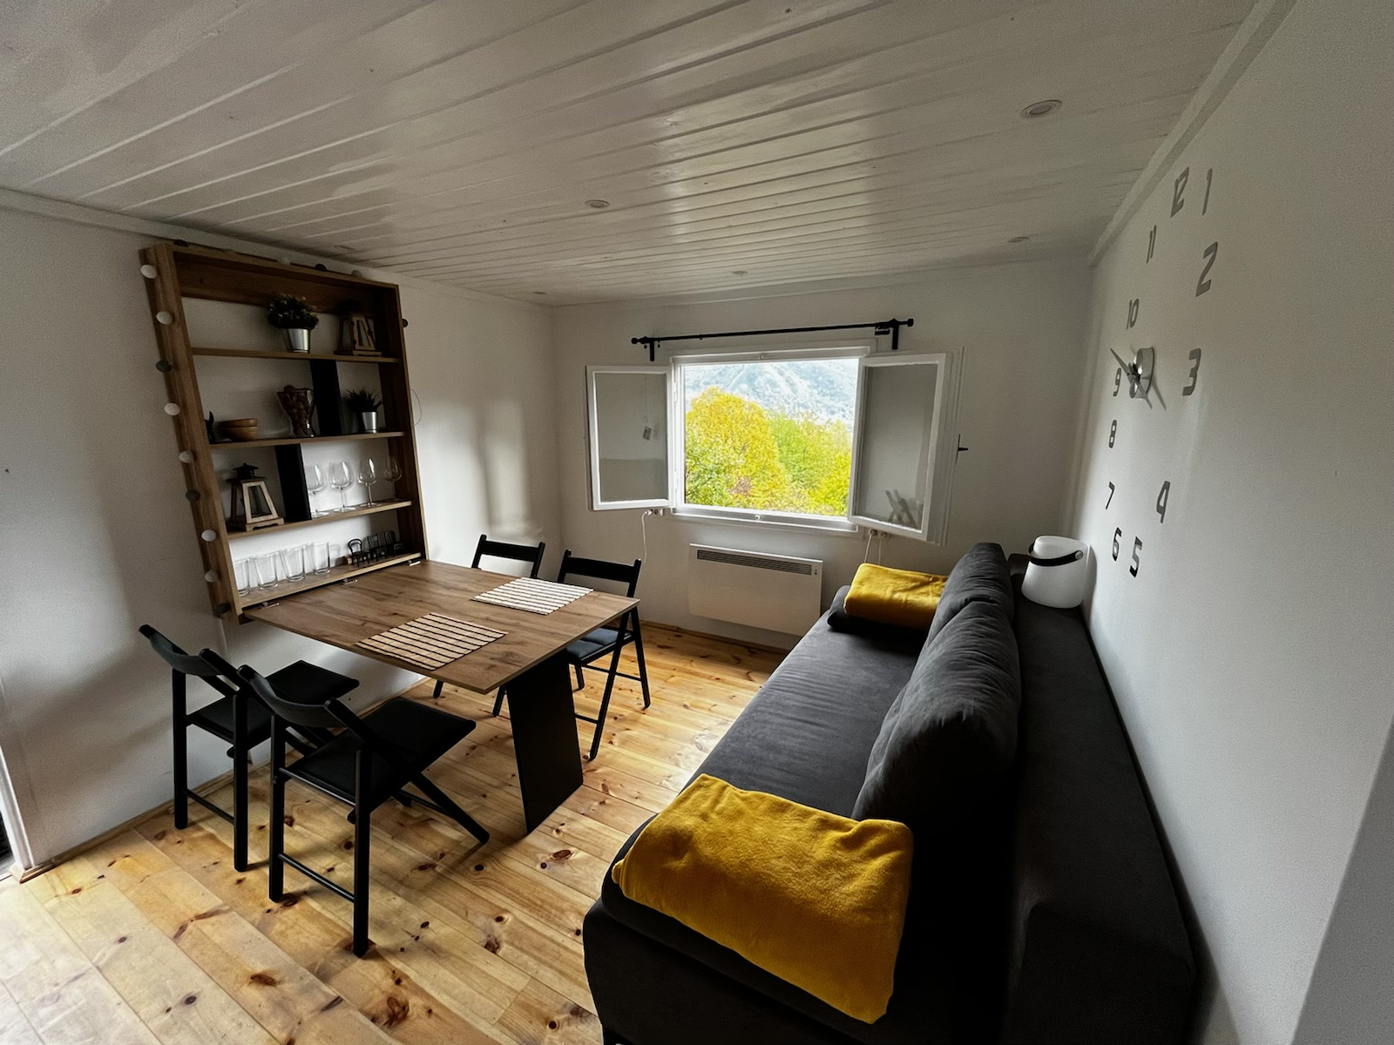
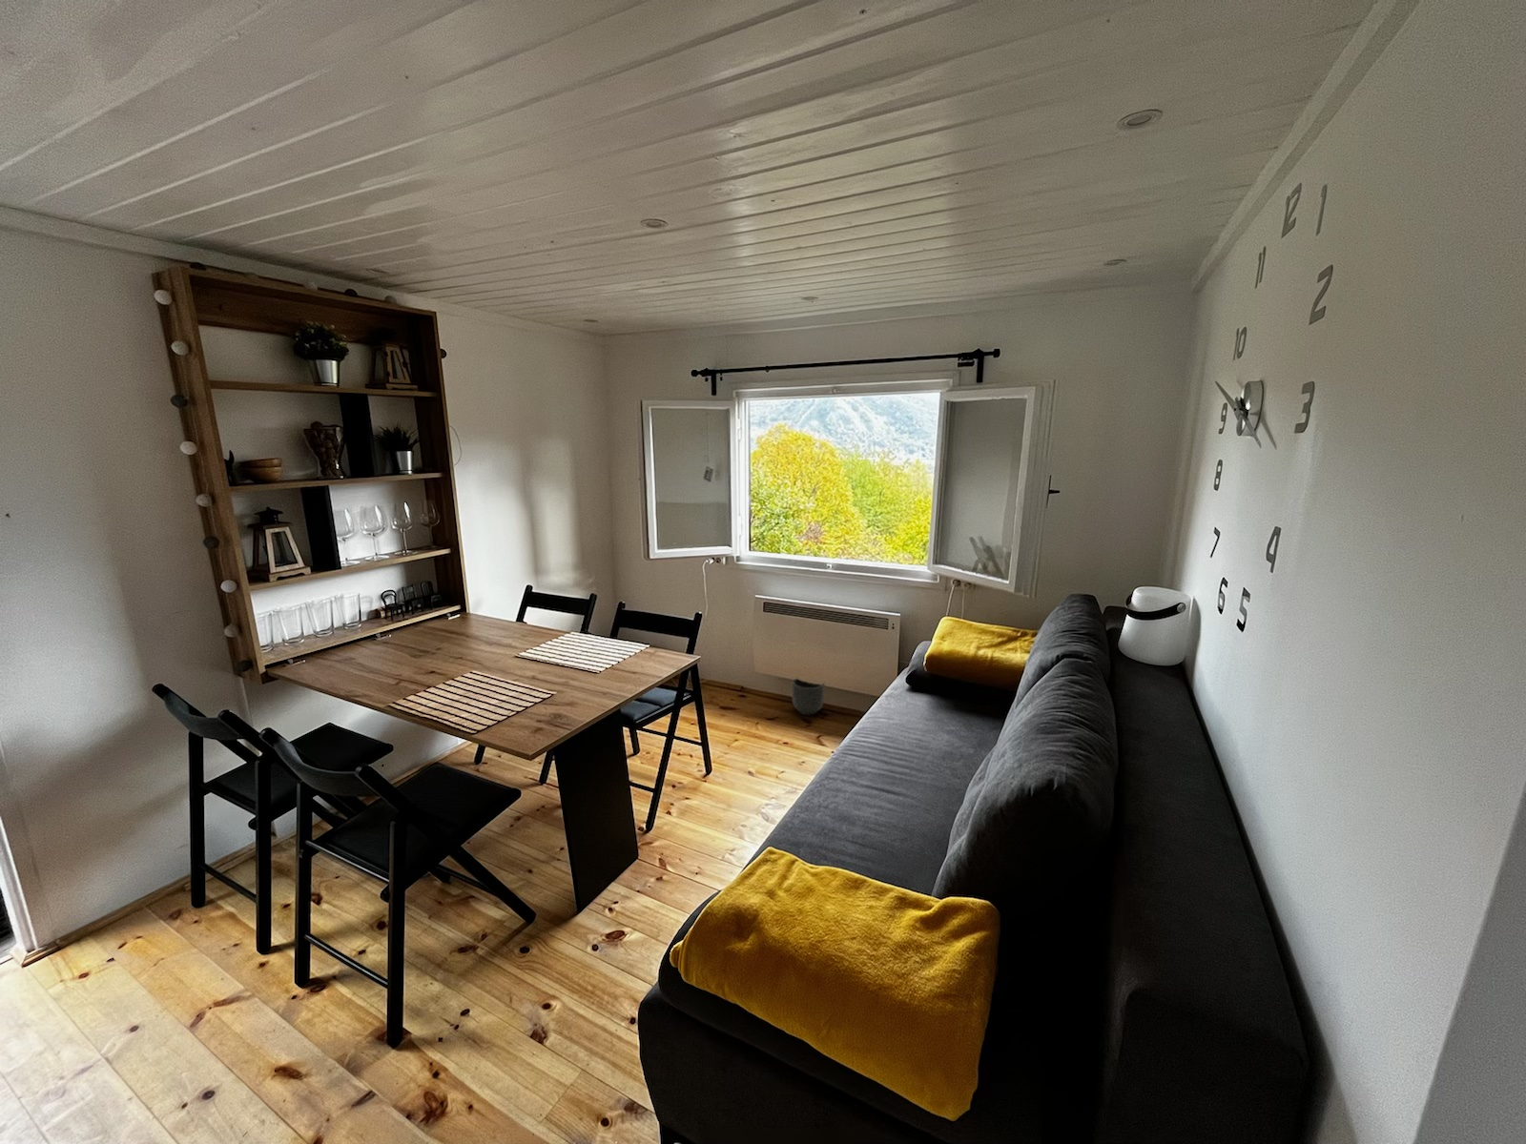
+ planter [791,678,825,716]
